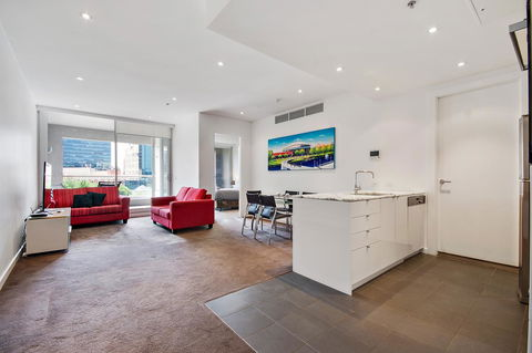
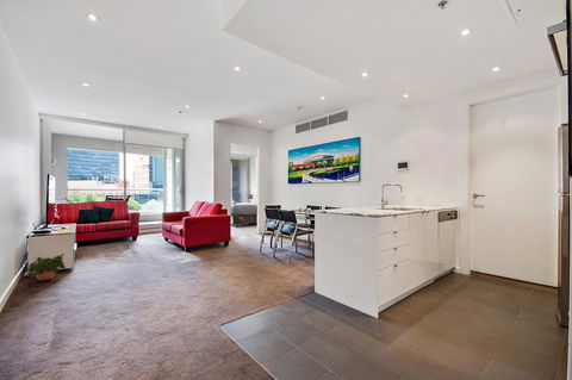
+ potted plant [24,253,67,281]
